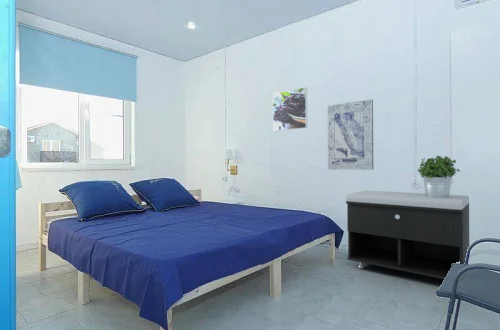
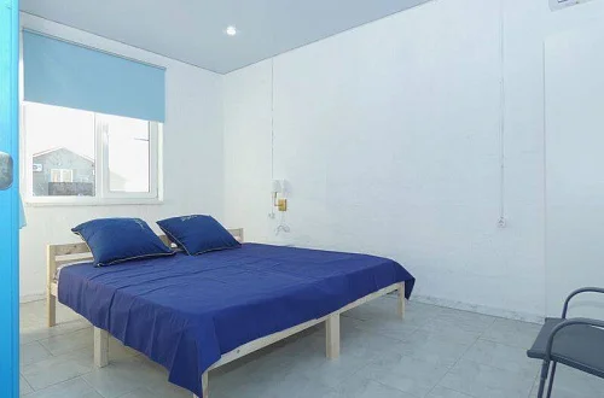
- wall art [327,98,374,171]
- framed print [272,86,308,132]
- storage bench [345,190,470,280]
- potted plant [417,155,461,198]
